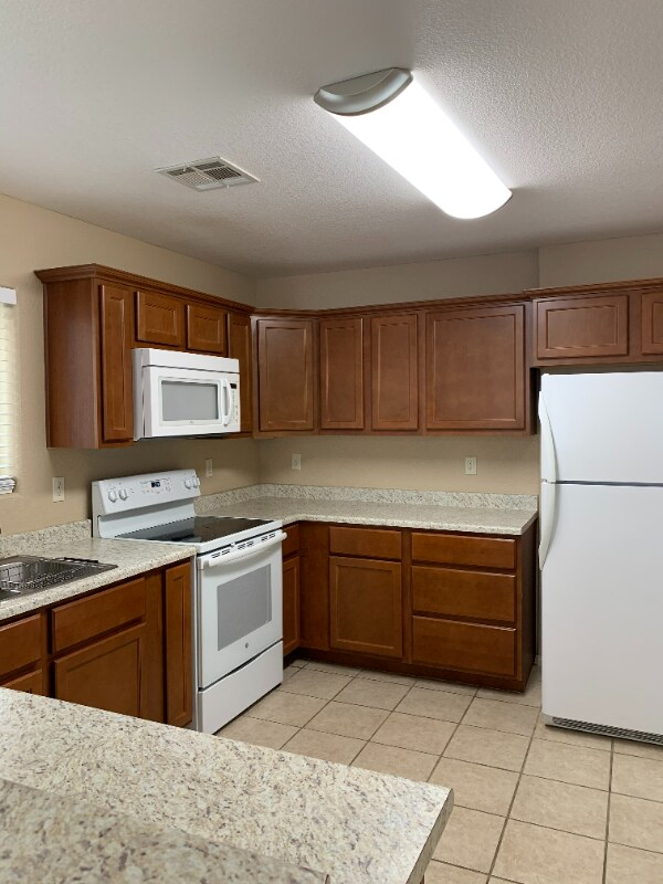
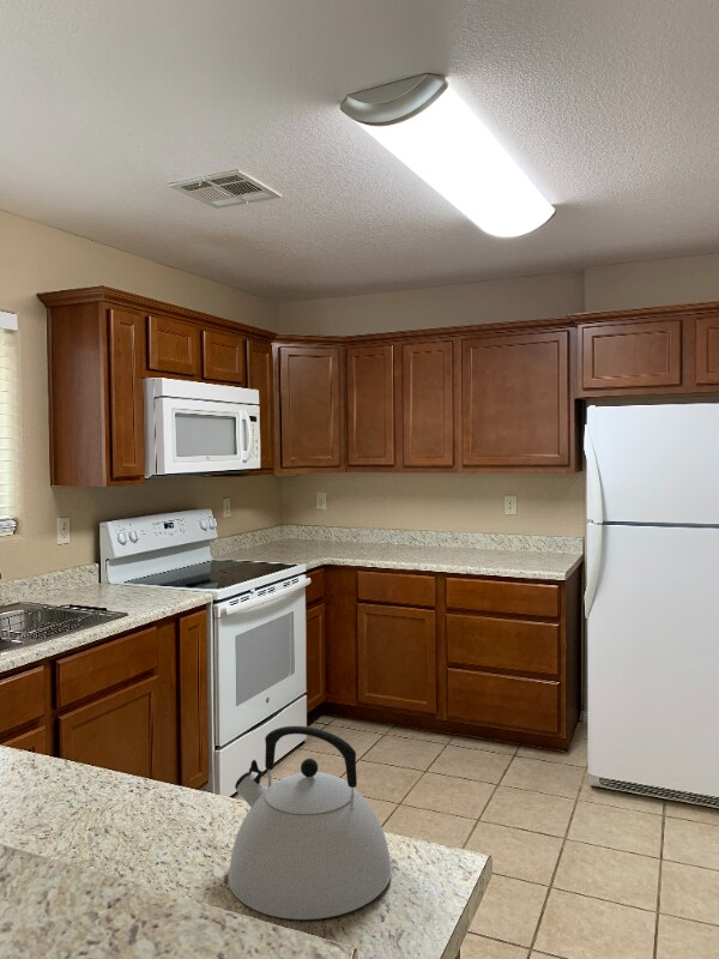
+ kettle [228,725,393,921]
